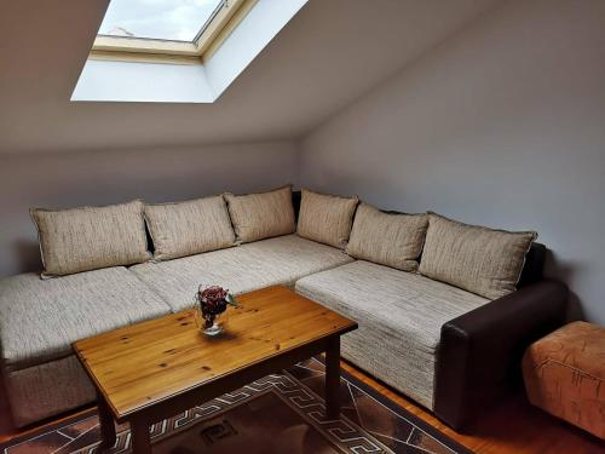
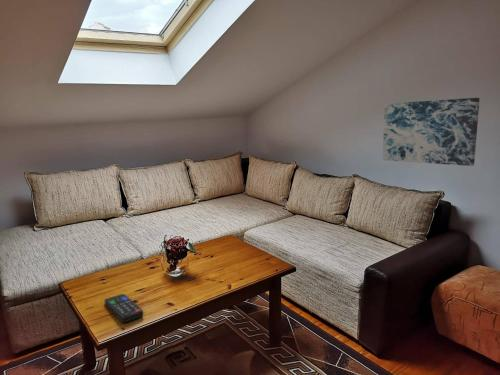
+ wall art [382,97,481,167]
+ remote control [104,293,144,324]
